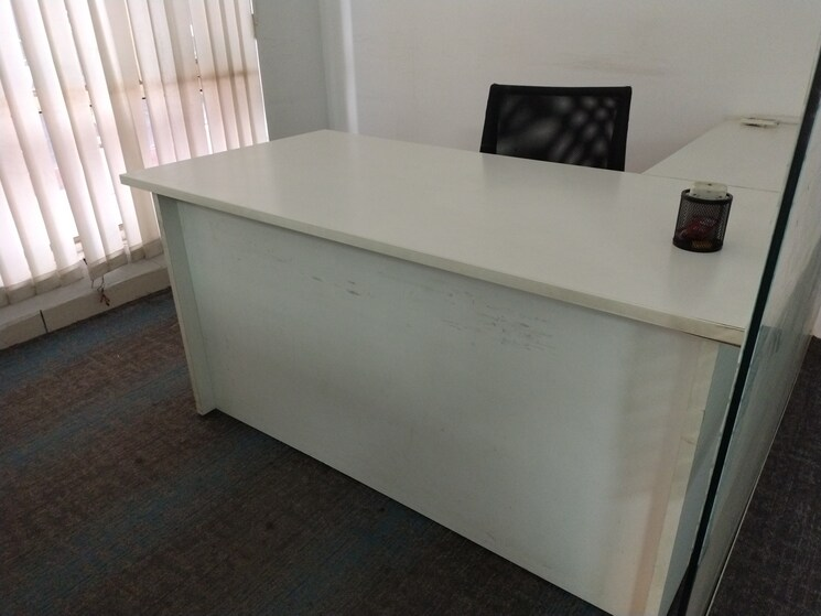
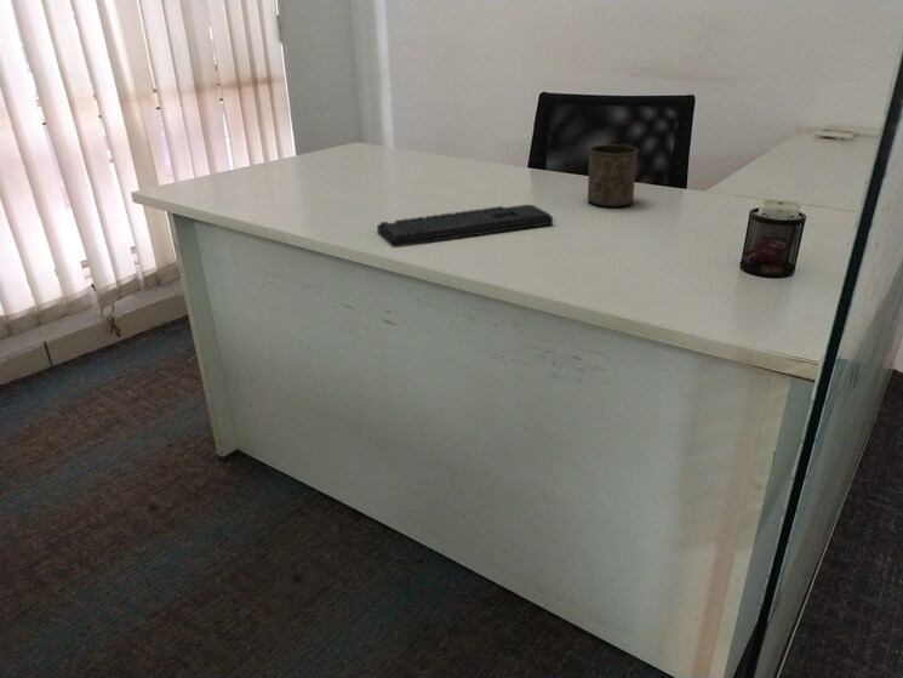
+ keyboard [376,204,554,249]
+ cup [587,143,640,207]
